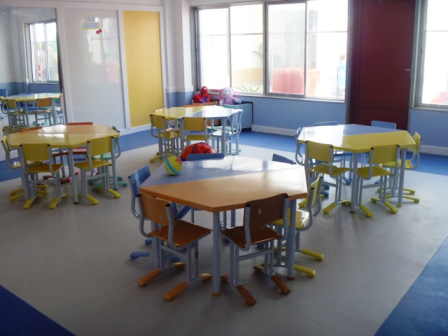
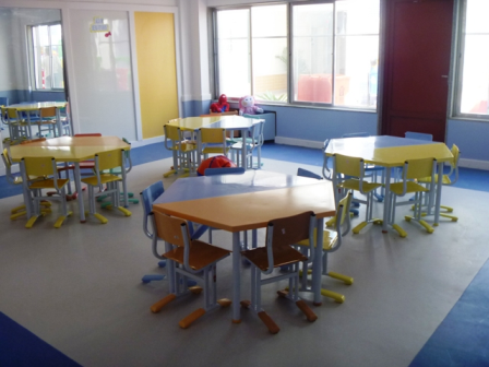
- toy ball [163,155,183,176]
